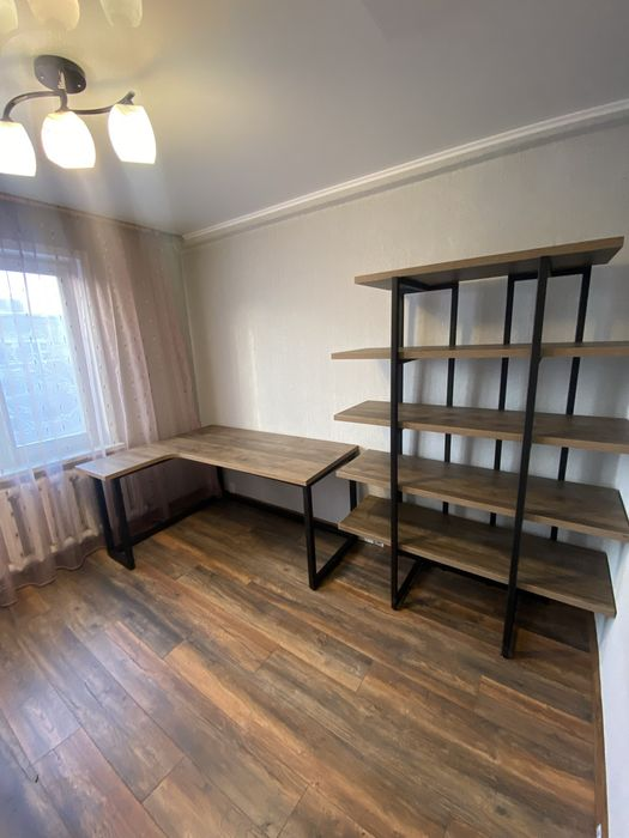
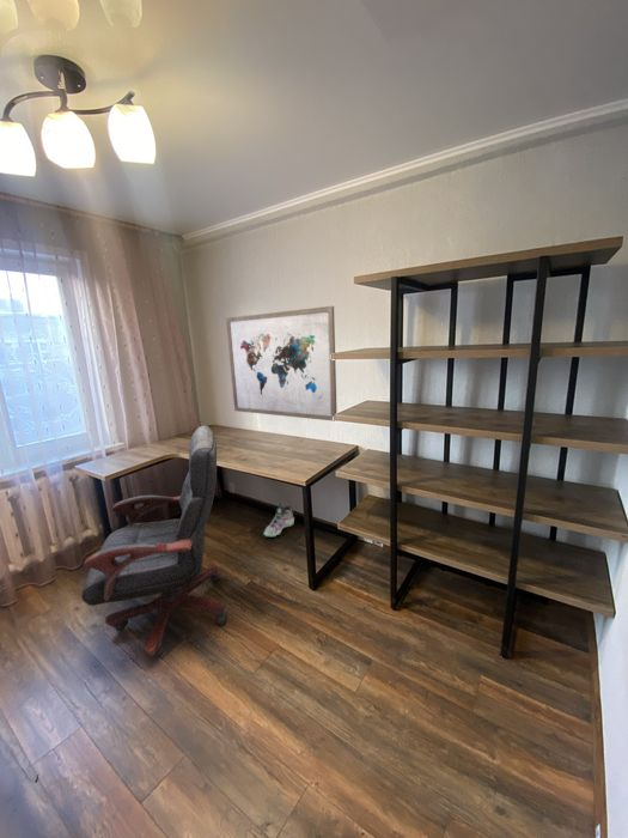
+ sneaker [263,502,295,538]
+ office chair [80,425,228,661]
+ wall art [225,305,339,423]
